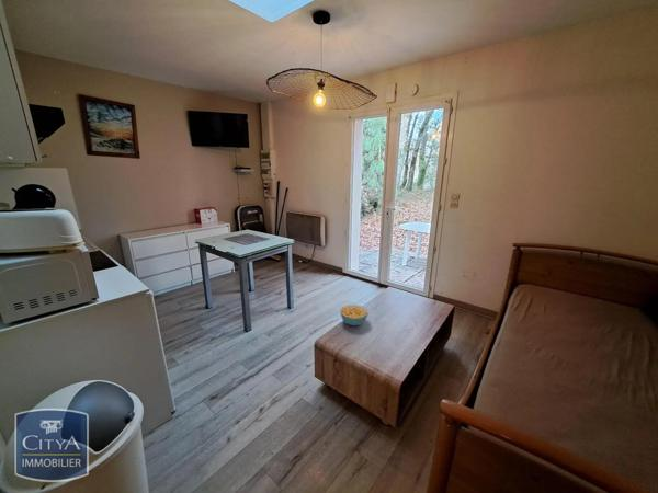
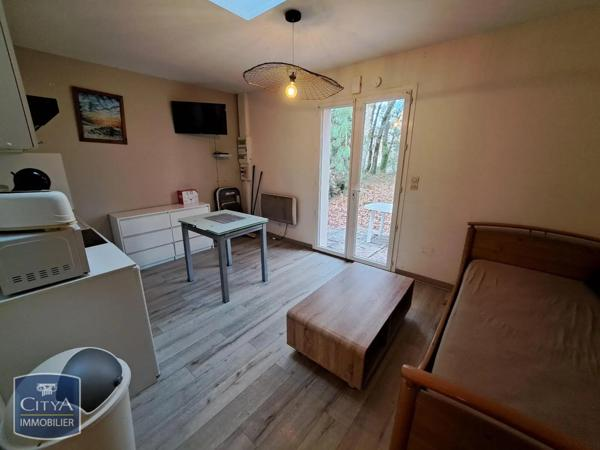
- cereal bowl [339,303,370,326]
